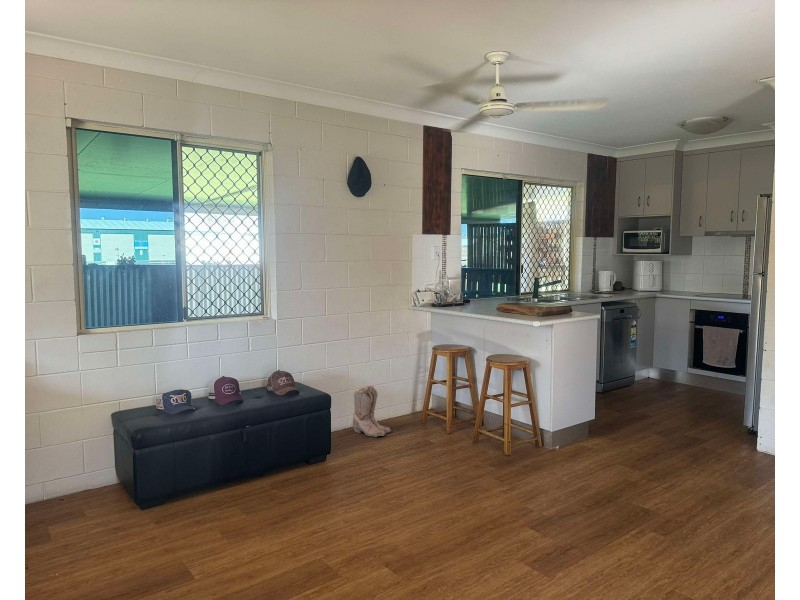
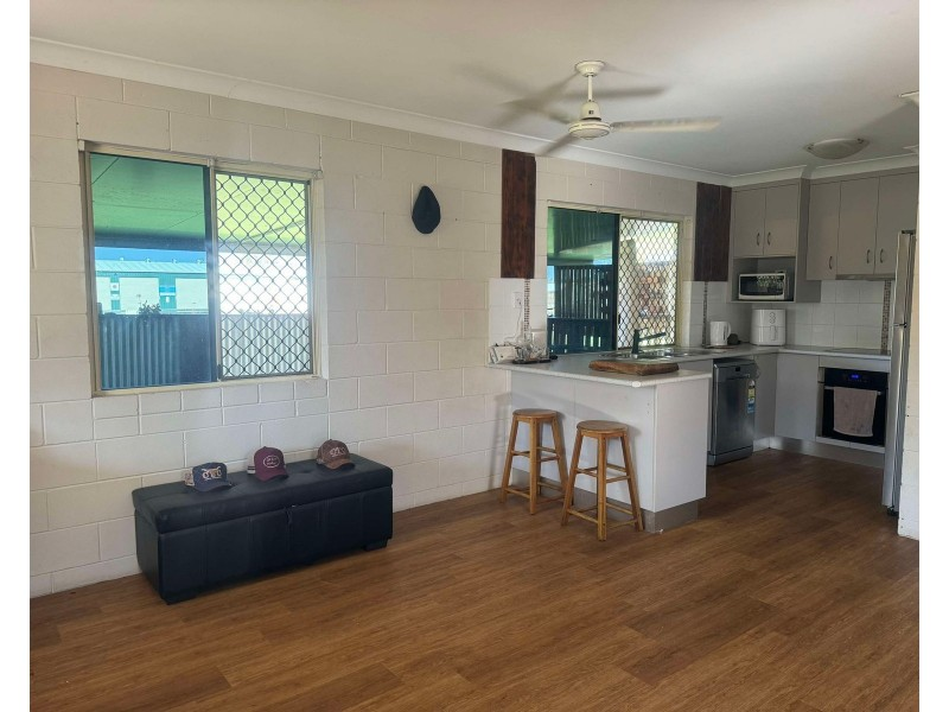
- boots [352,385,392,438]
